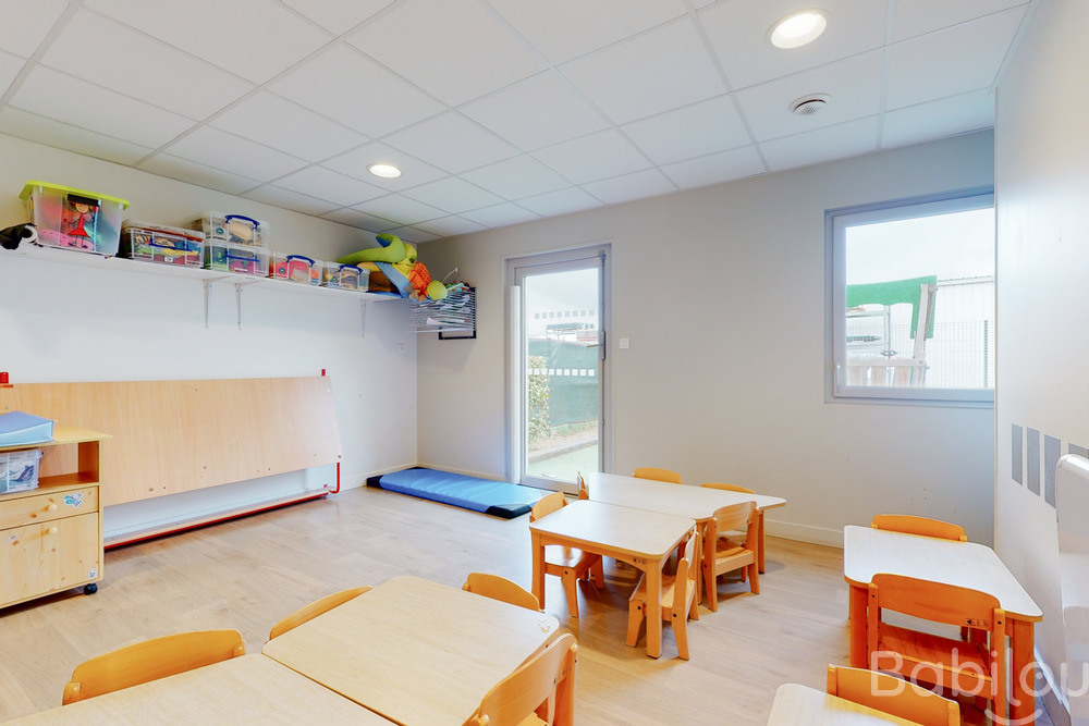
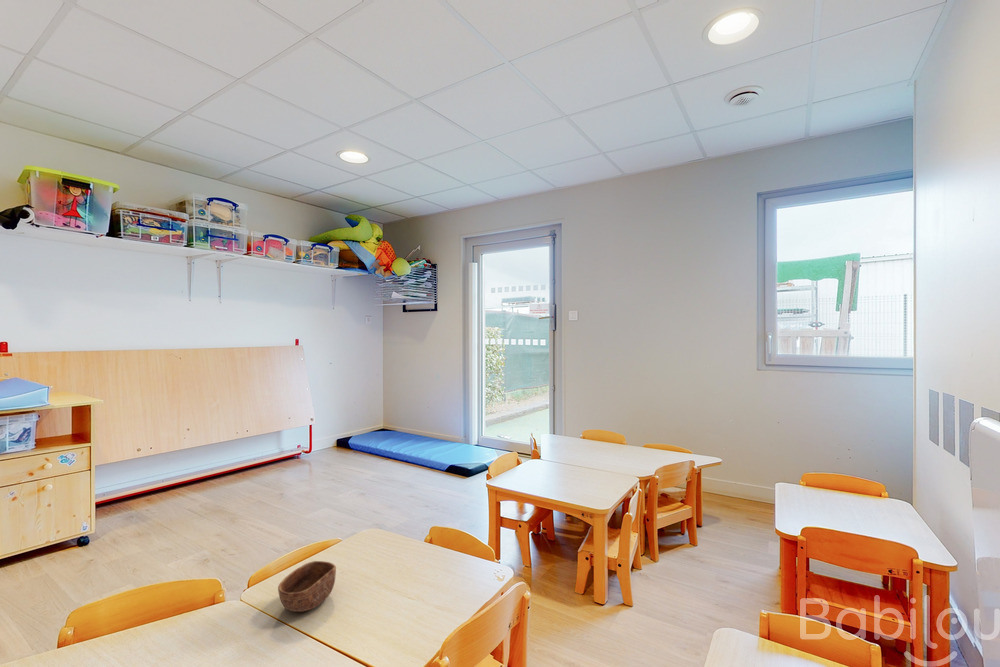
+ bowl [277,560,337,613]
